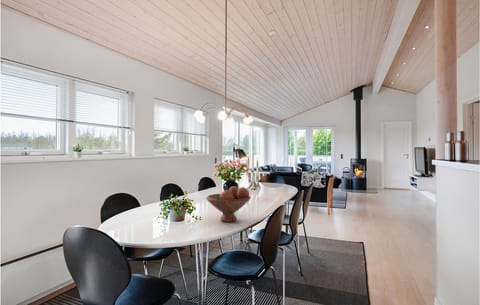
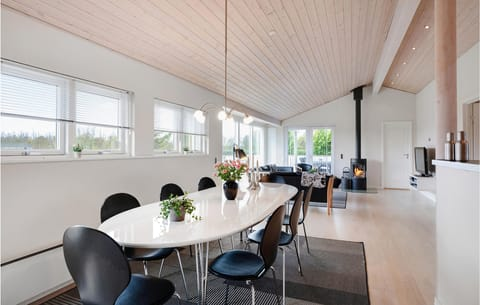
- fruit bowl [205,185,252,223]
